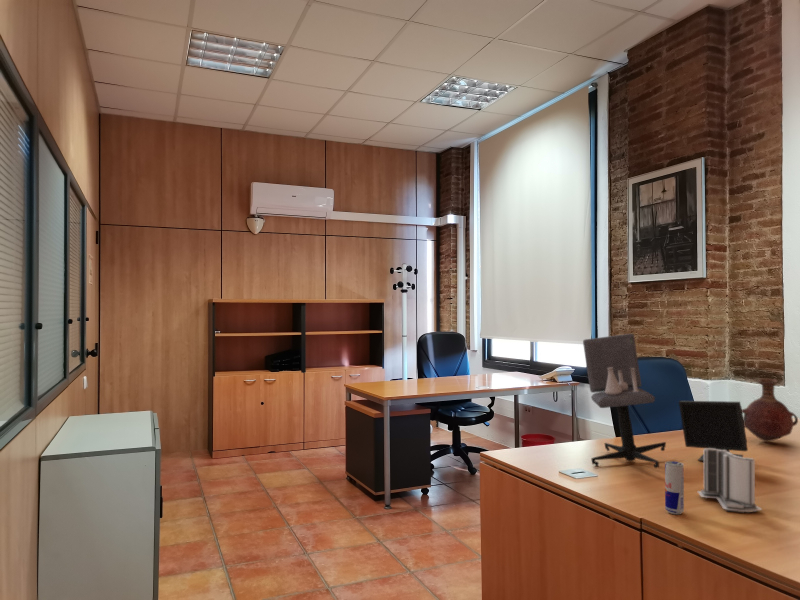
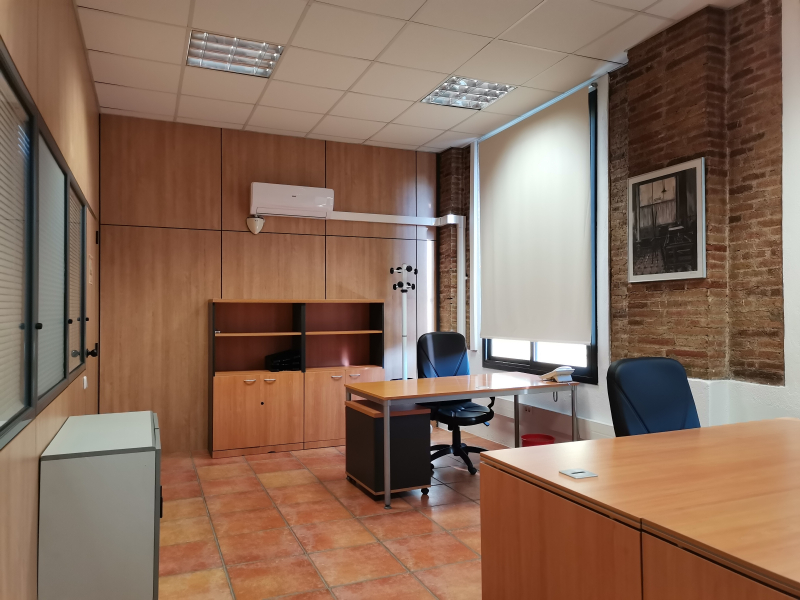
- vase [742,377,799,442]
- architectural model [697,448,763,514]
- monitor [582,333,749,469]
- beverage can [664,460,685,515]
